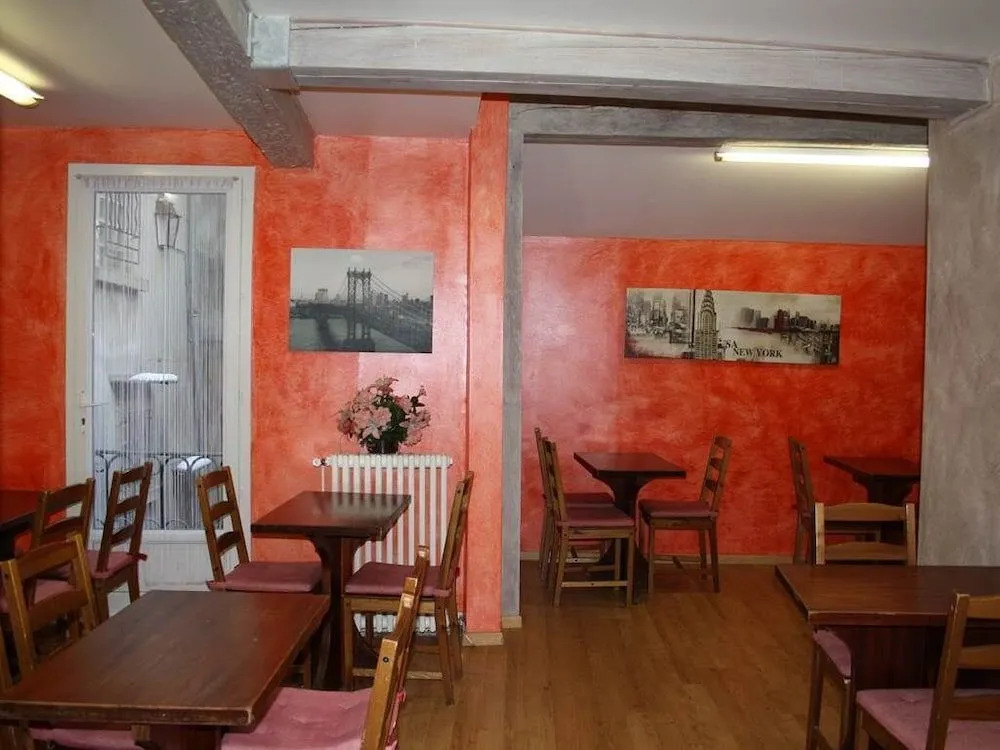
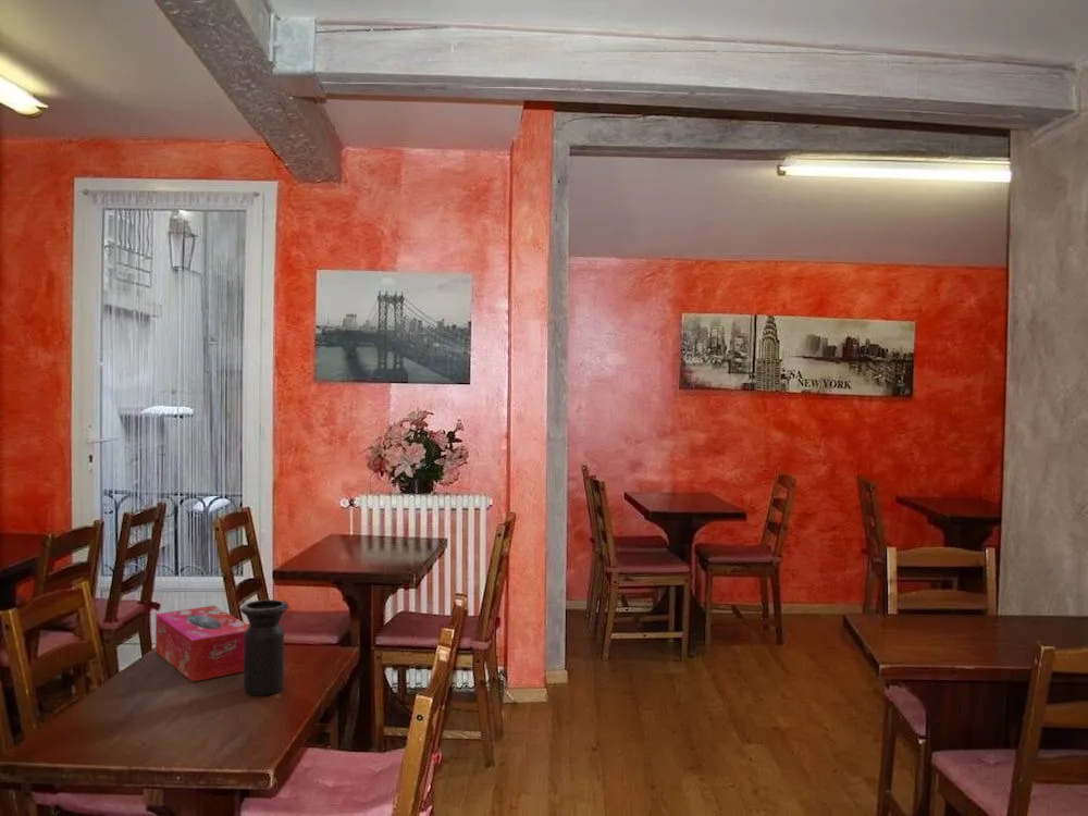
+ tissue box [154,605,250,683]
+ vase [239,598,289,696]
